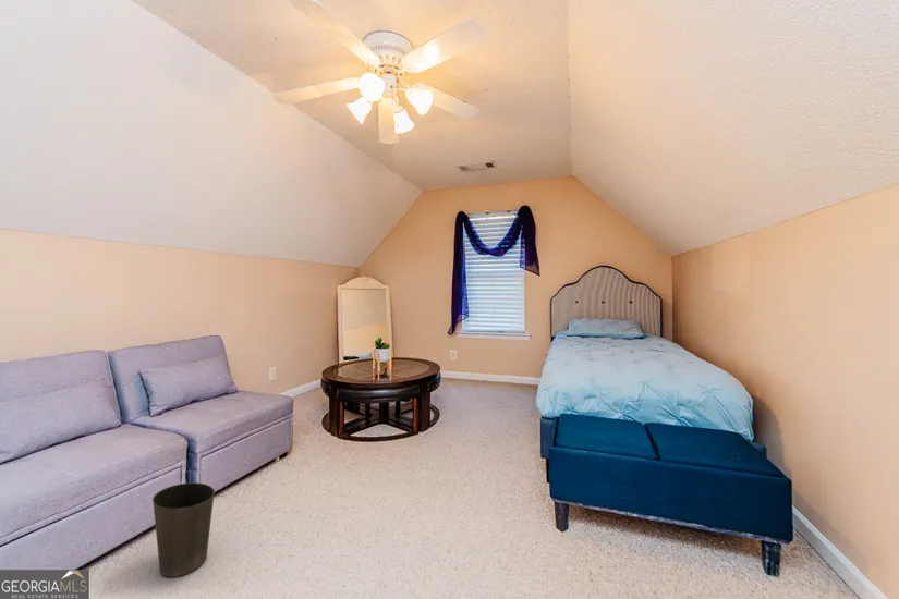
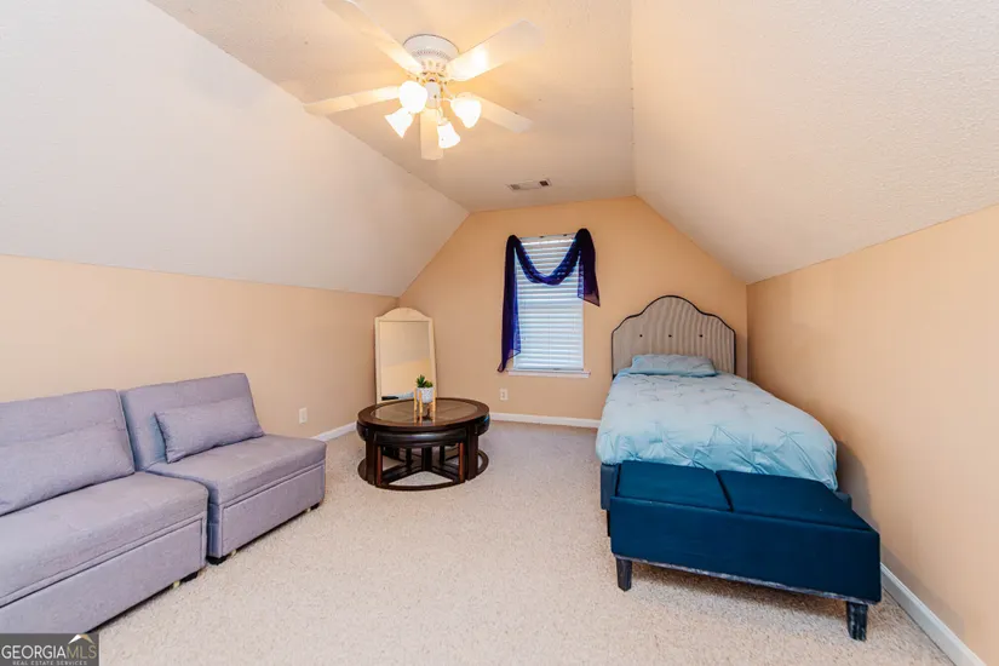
- waste basket [151,481,216,578]
